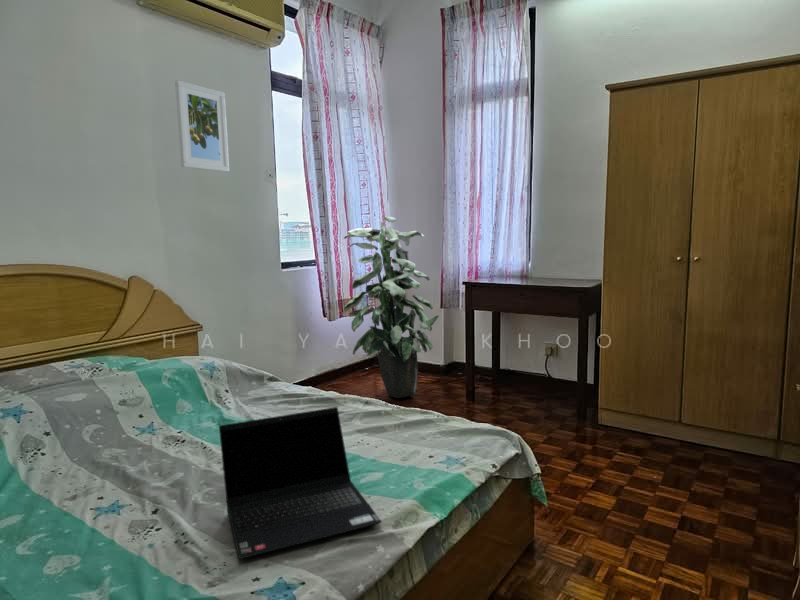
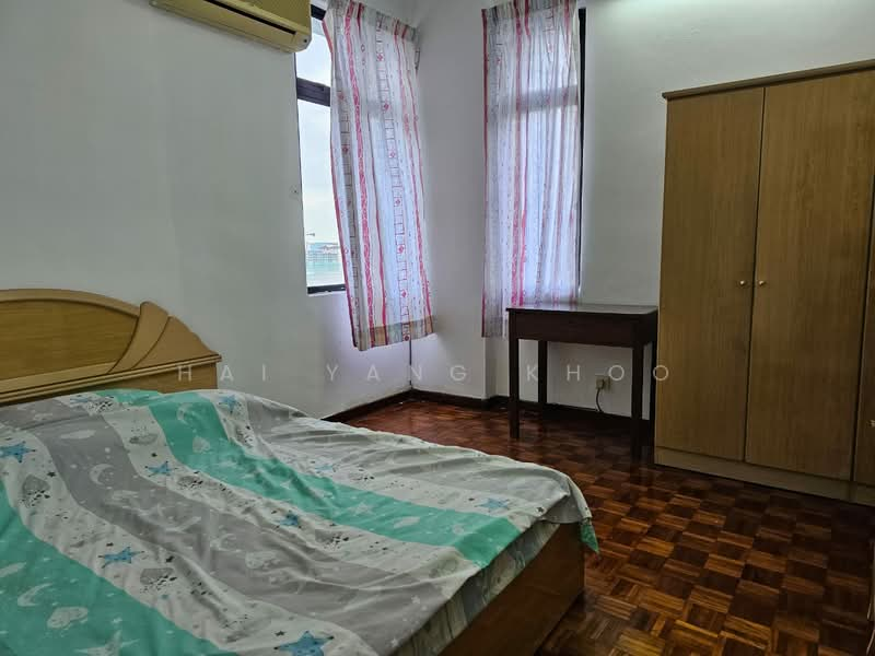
- indoor plant [343,216,440,399]
- laptop computer [218,406,383,560]
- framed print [174,79,230,173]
